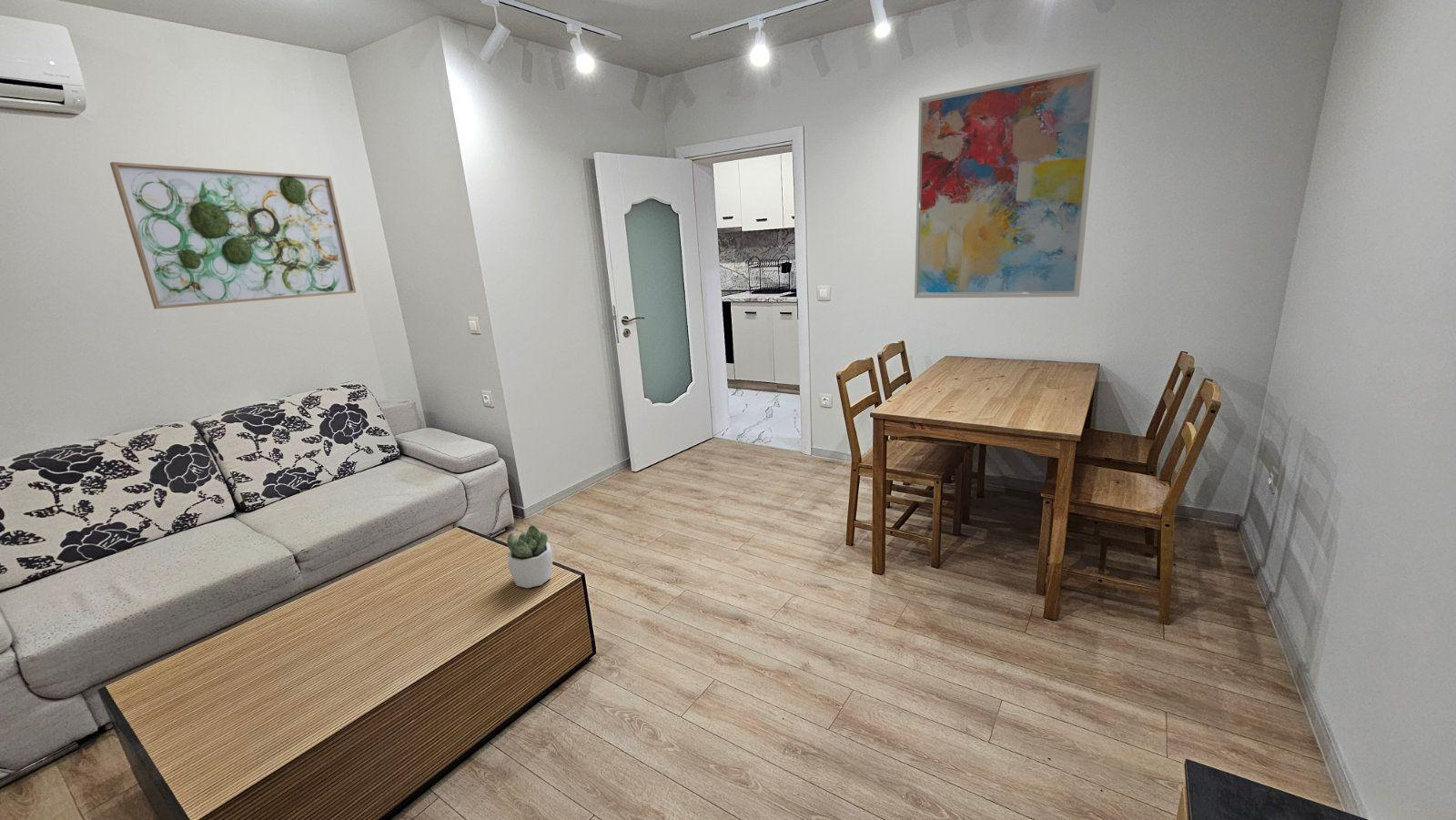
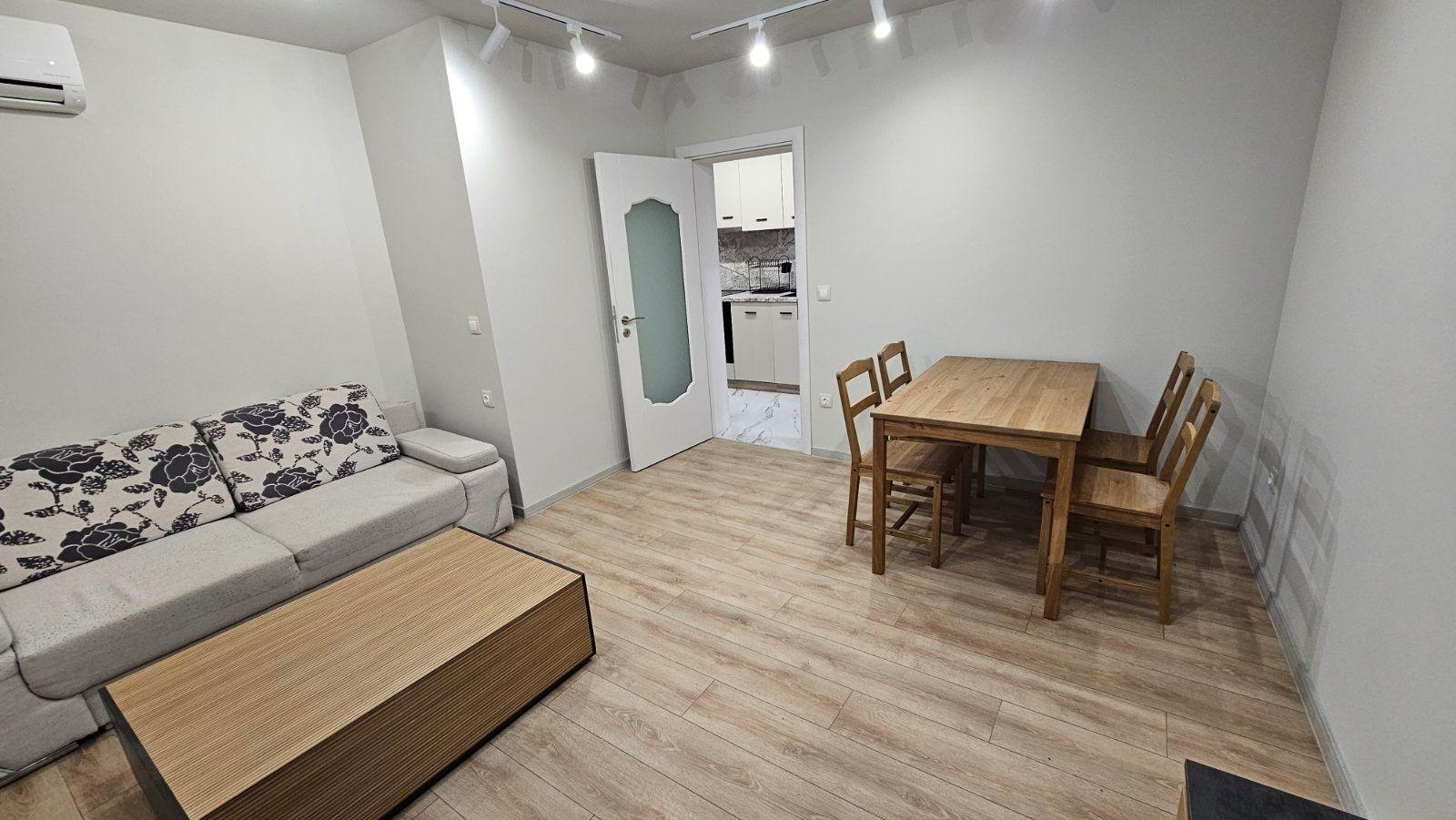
- wall art [109,161,357,309]
- succulent plant [506,524,553,589]
- wall art [914,63,1102,299]
